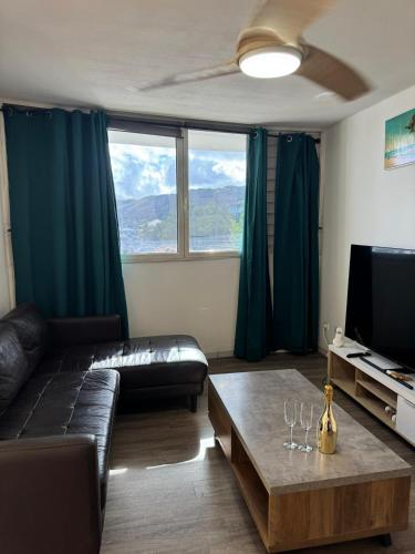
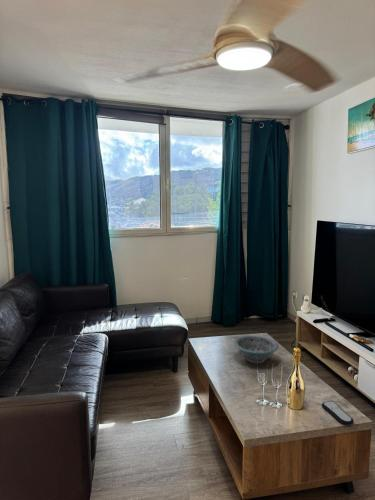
+ remote control [321,400,355,426]
+ decorative bowl [233,334,280,364]
